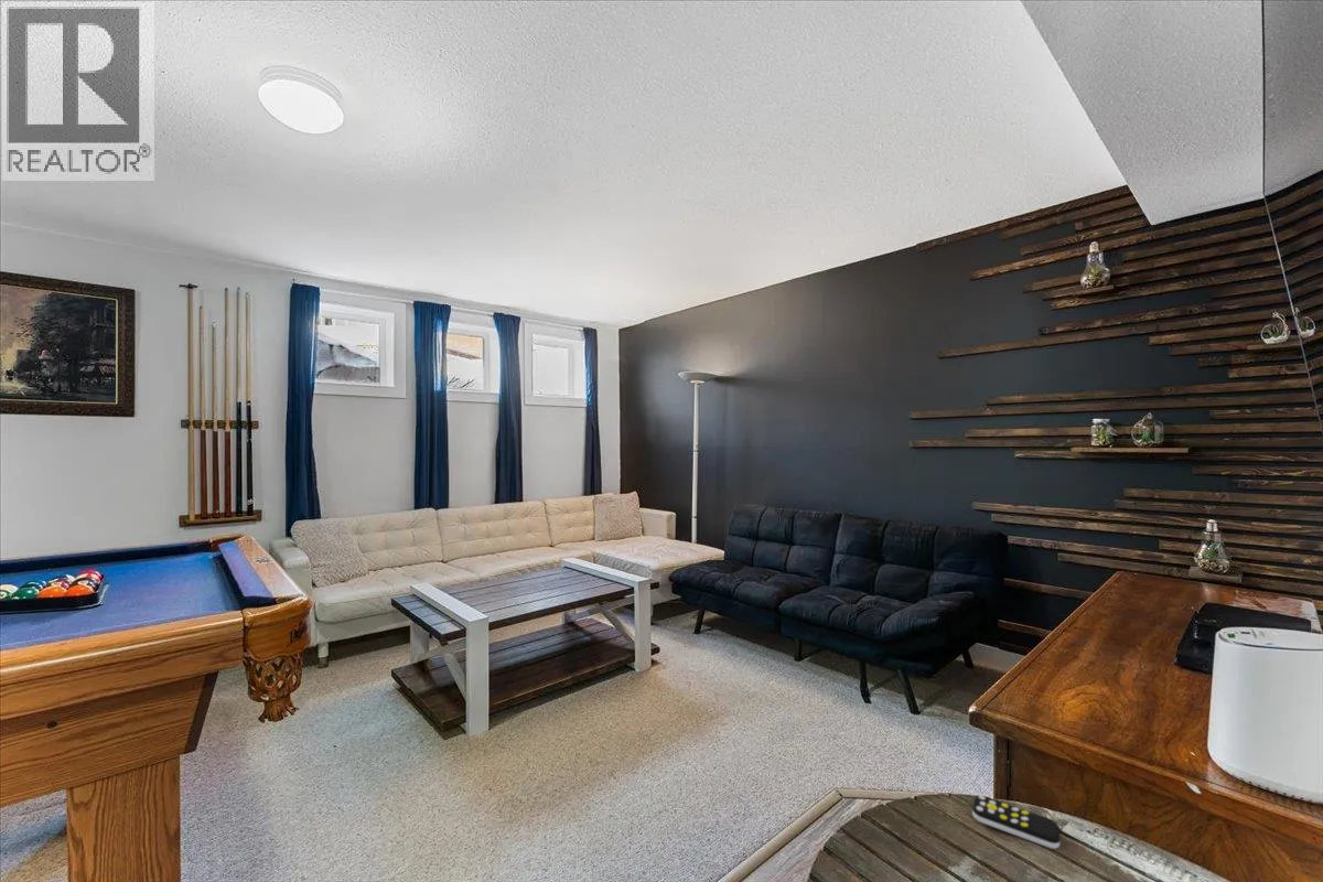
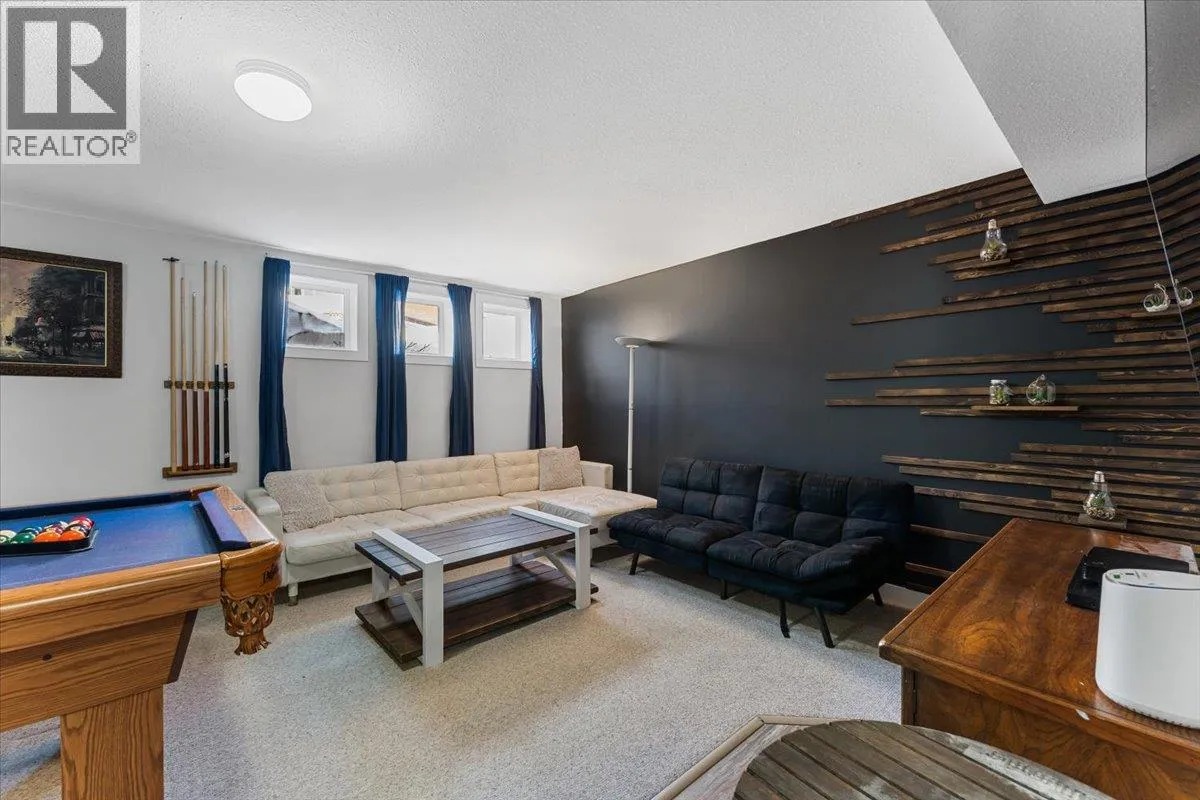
- remote control [971,794,1061,850]
